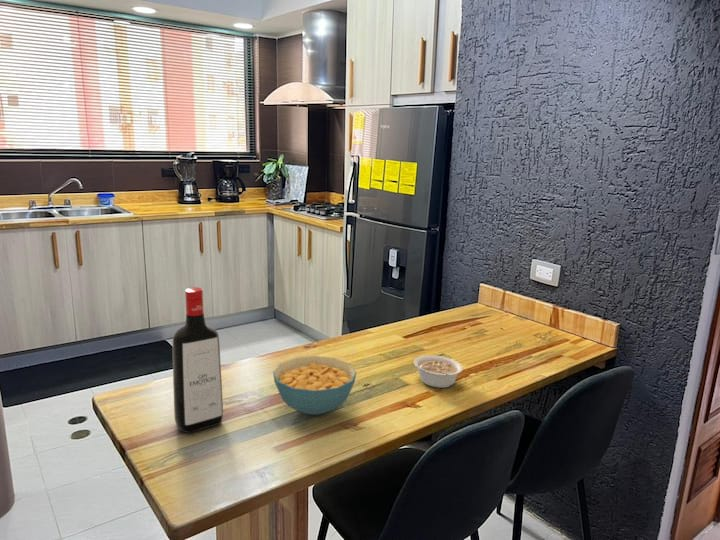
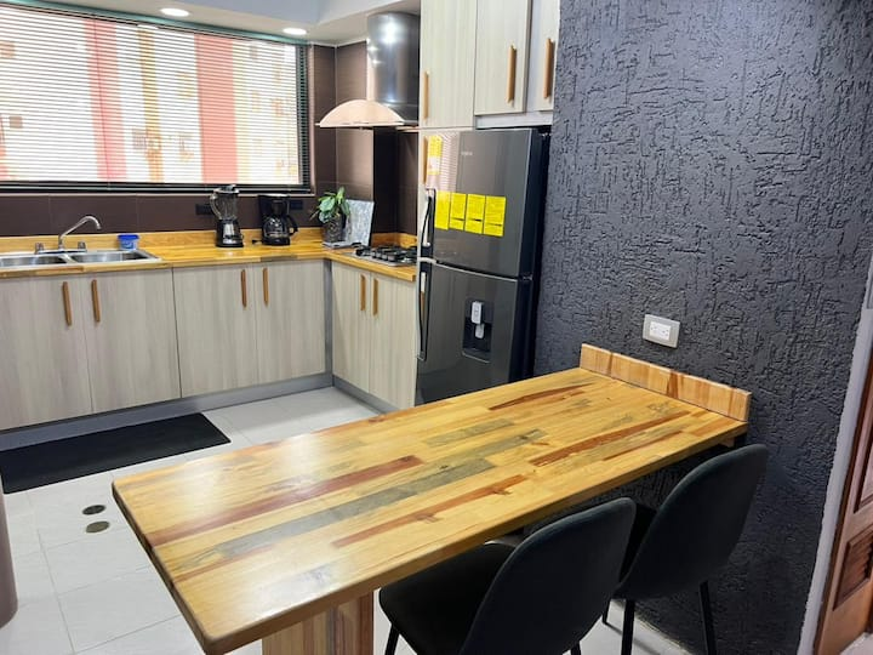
- cereal bowl [272,355,357,416]
- legume [413,354,464,389]
- liquor bottle [172,286,224,434]
